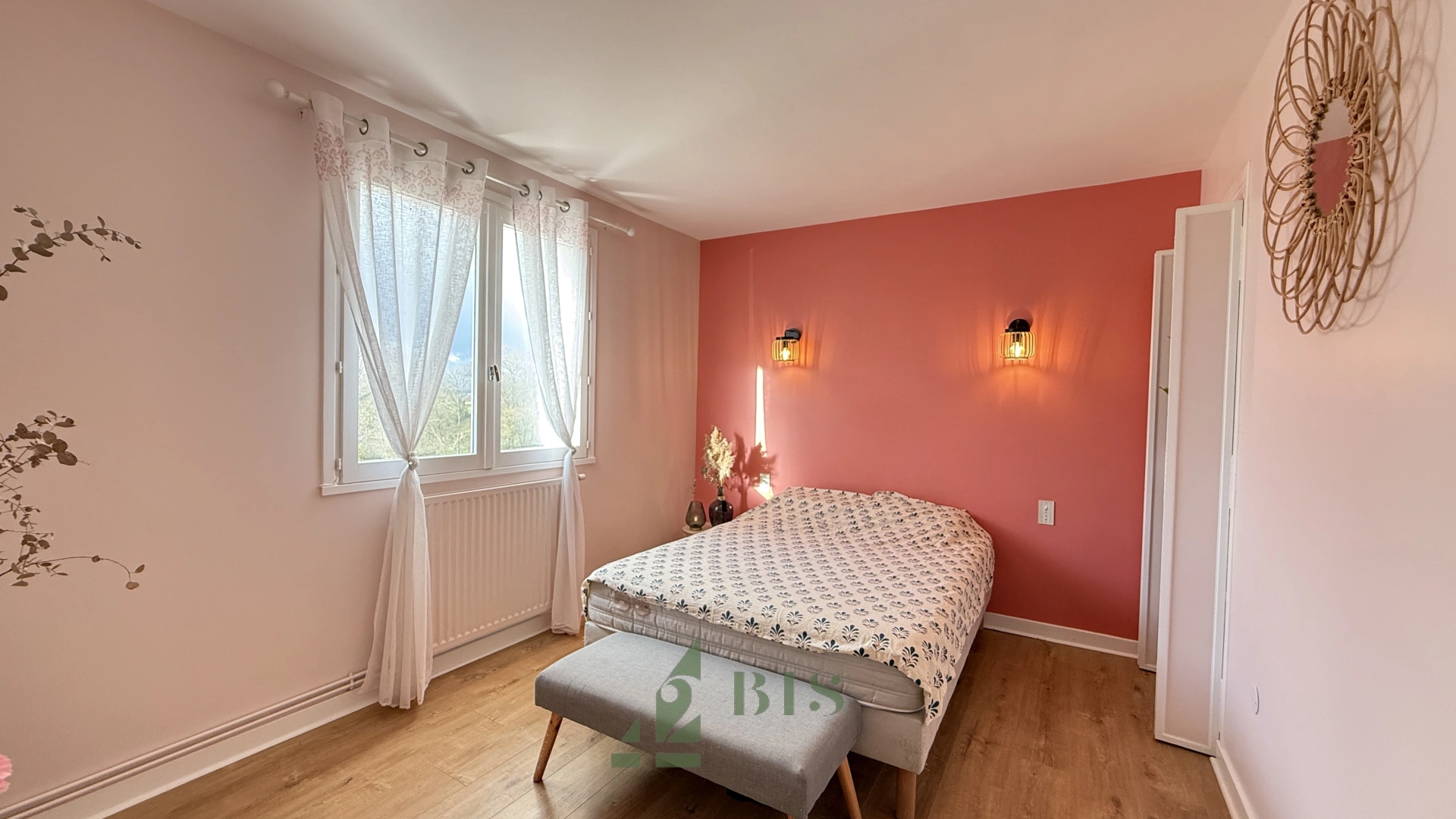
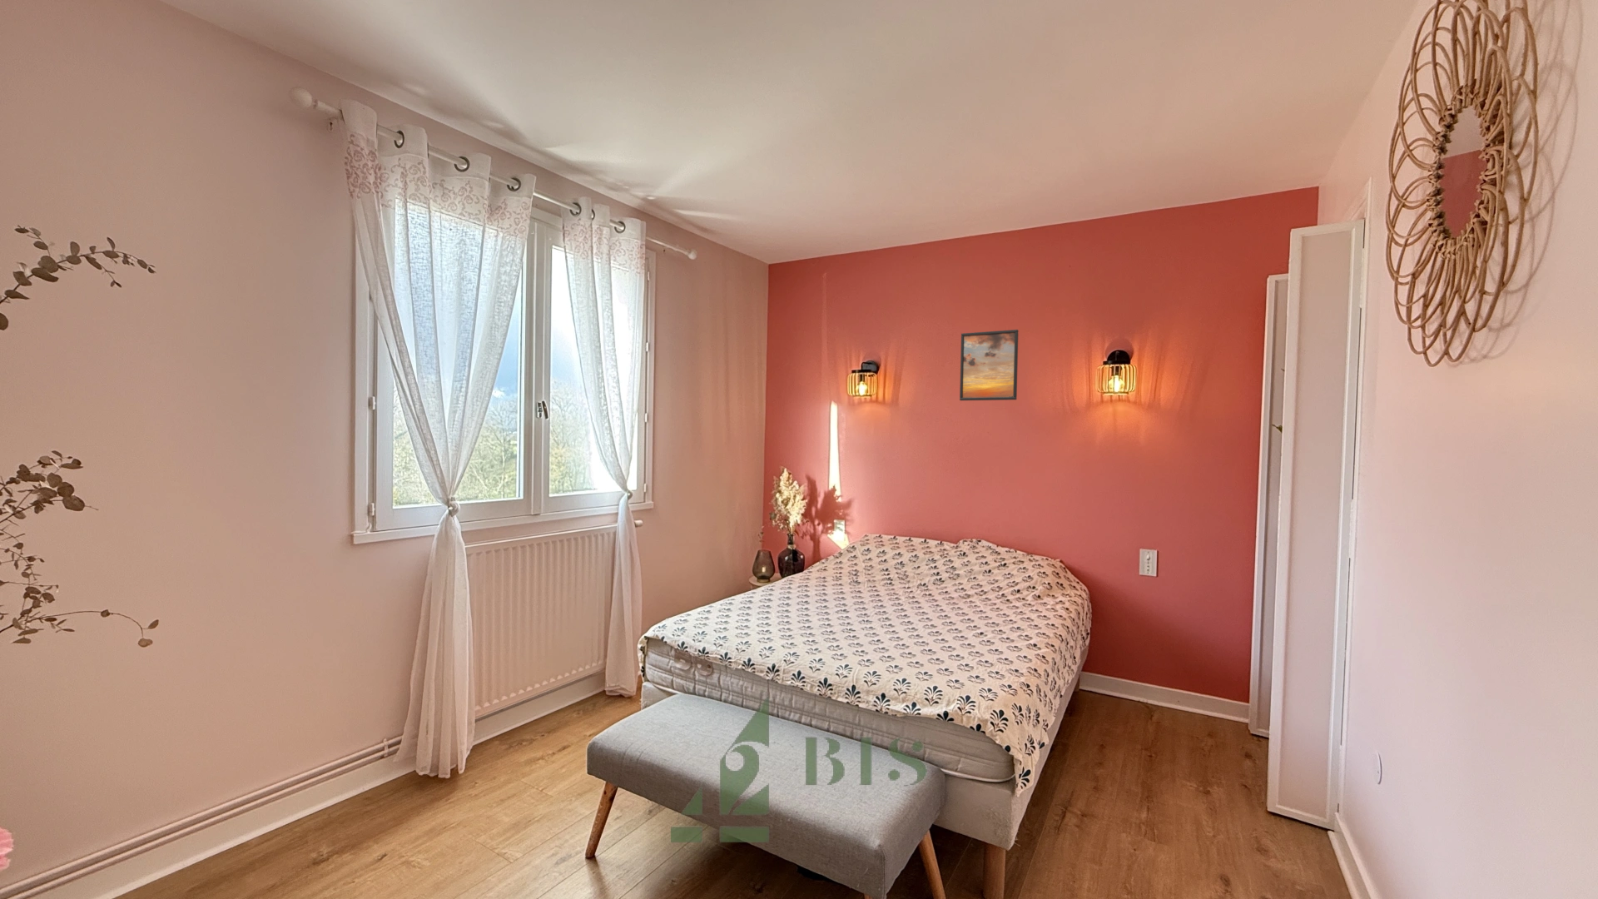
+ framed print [959,329,1020,402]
